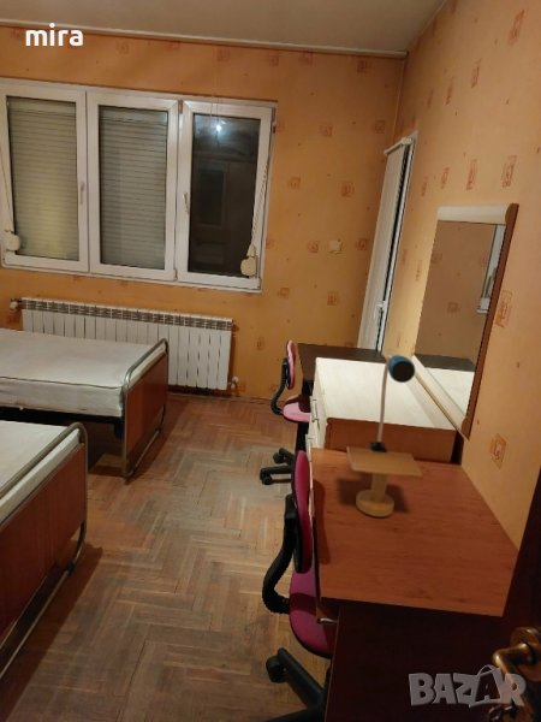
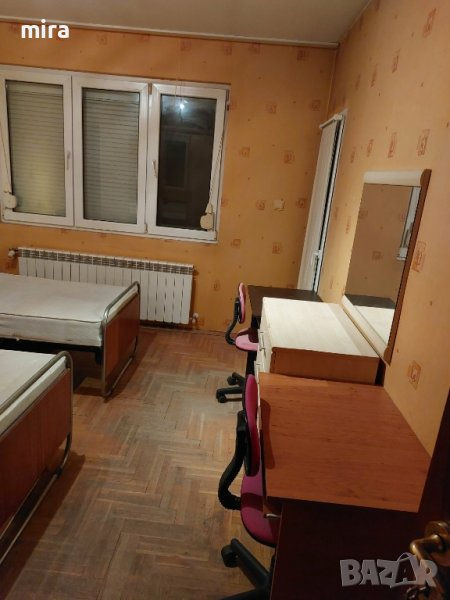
- desk lamp [345,354,424,517]
